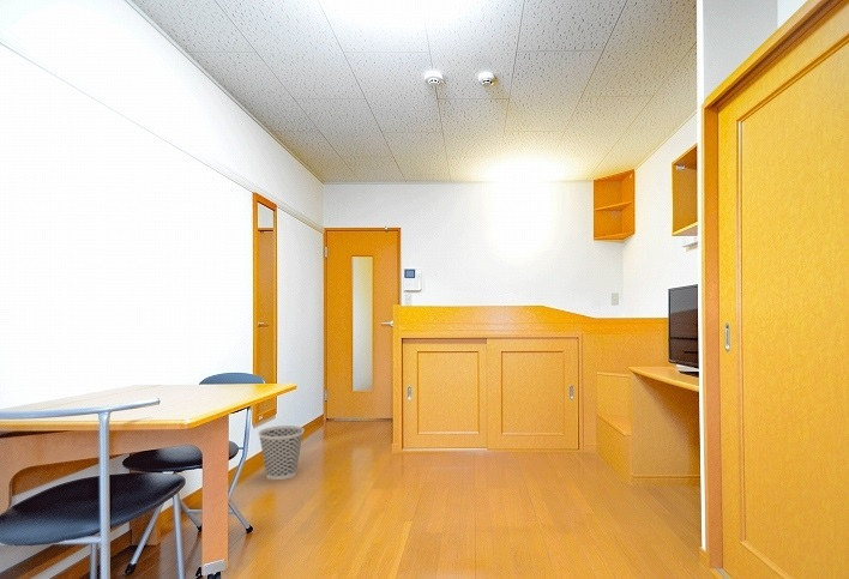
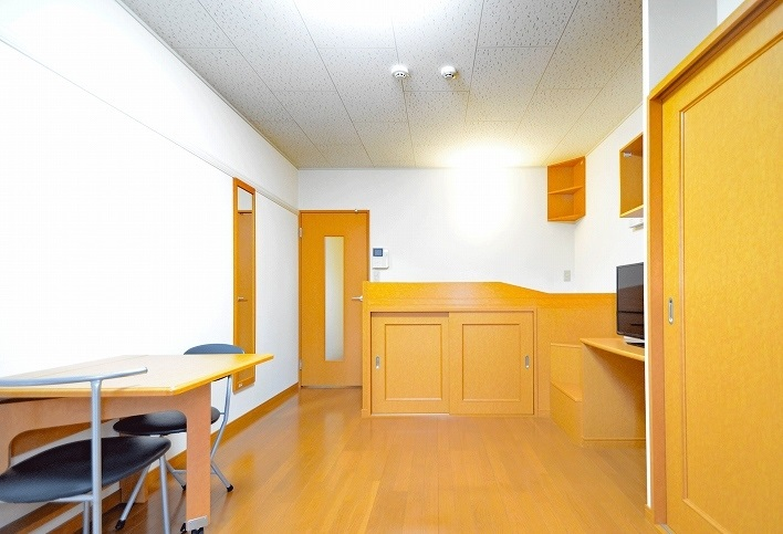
- wastebasket [258,424,306,481]
